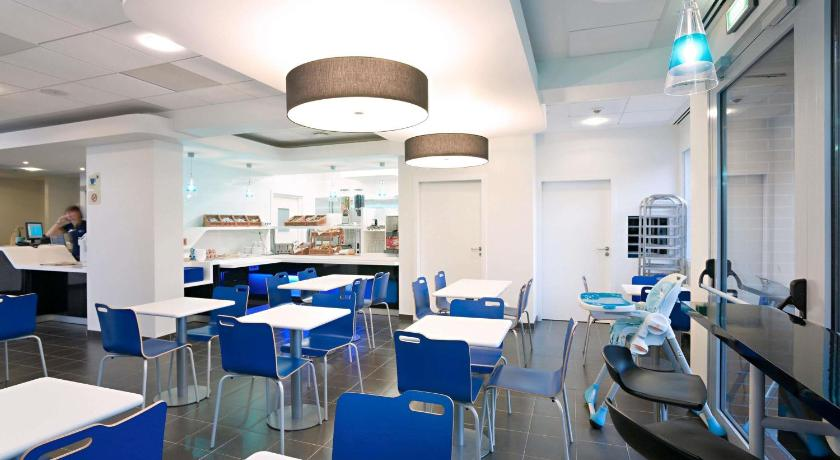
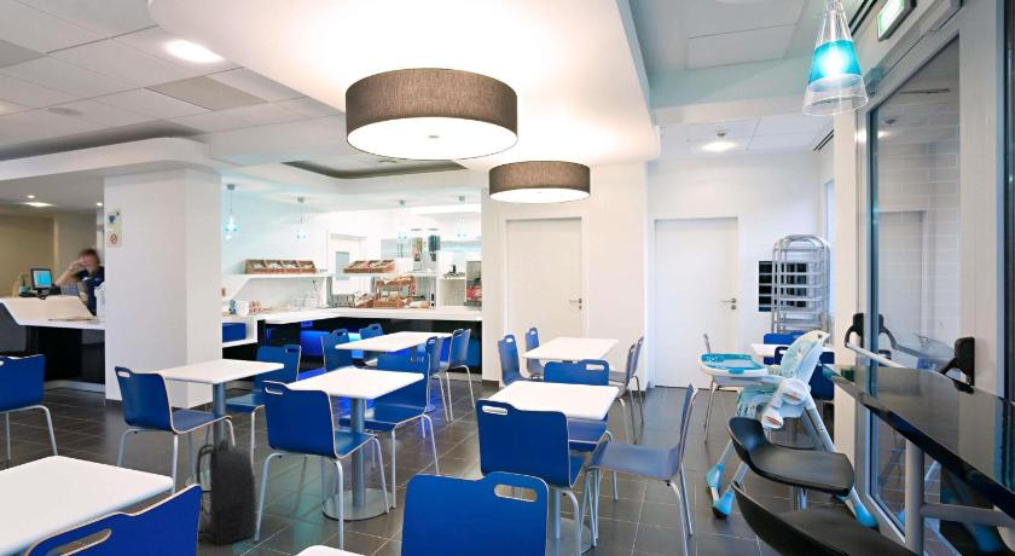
+ backpack [195,438,257,546]
